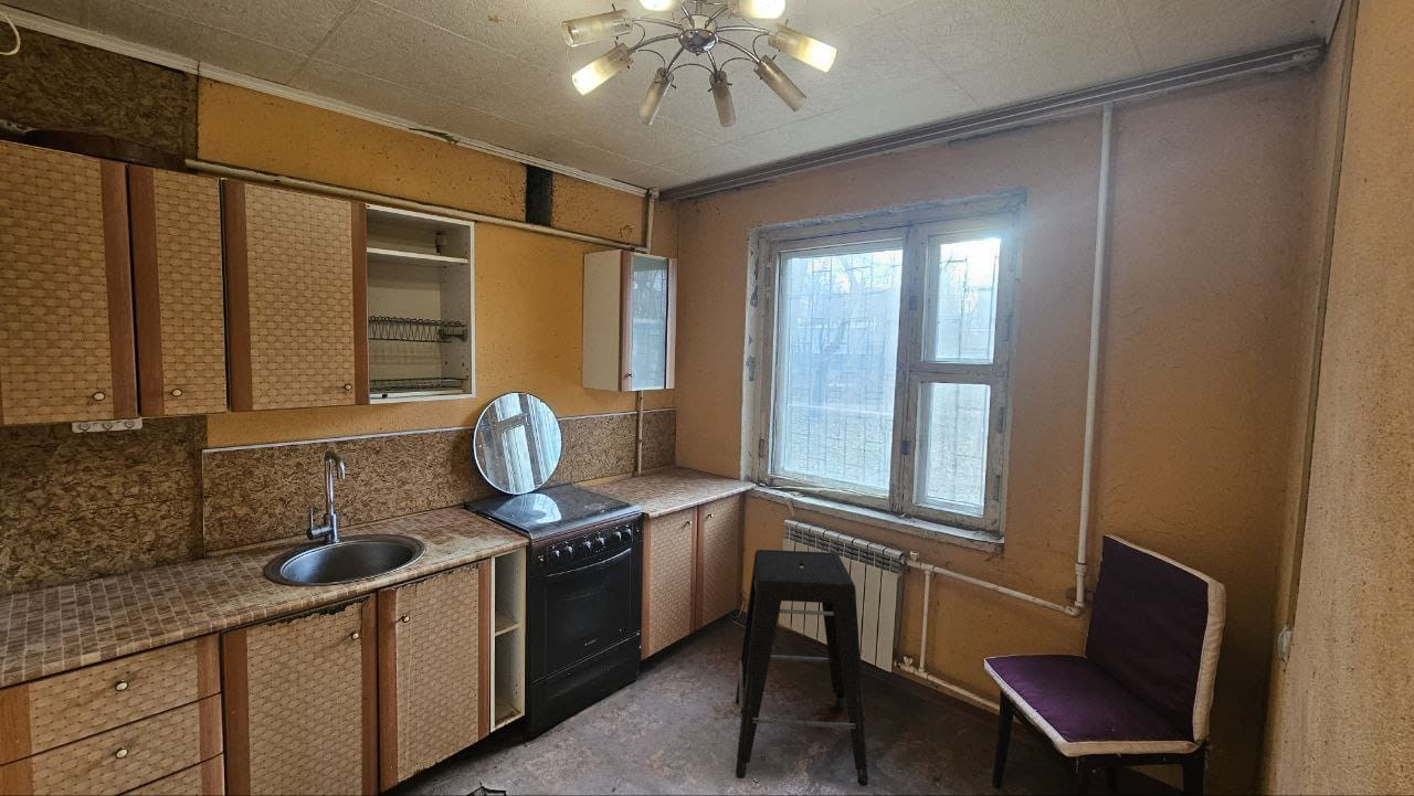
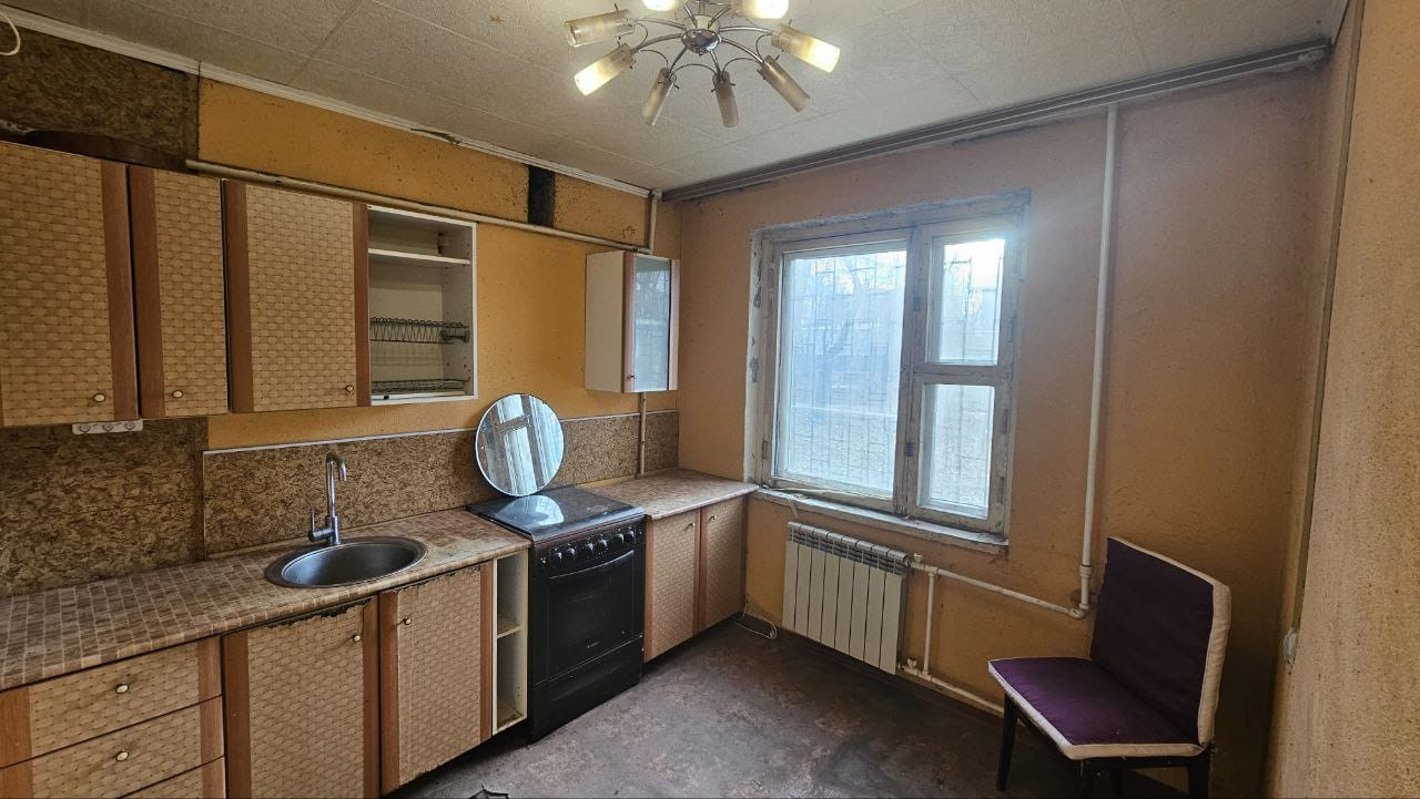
- stool [735,549,869,787]
